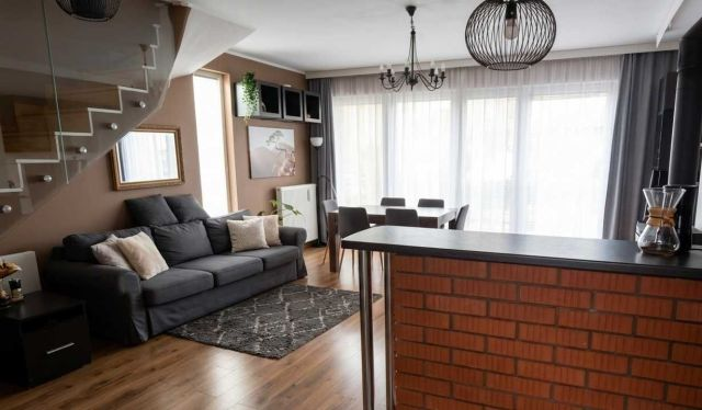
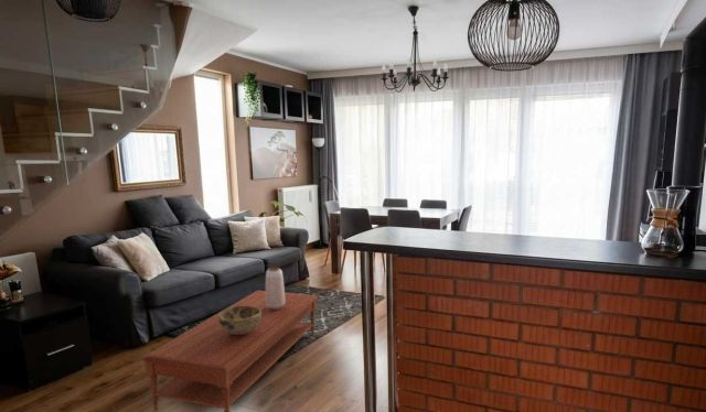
+ decorative bowl [218,306,261,335]
+ planter [265,267,286,310]
+ coffee table [140,290,319,412]
